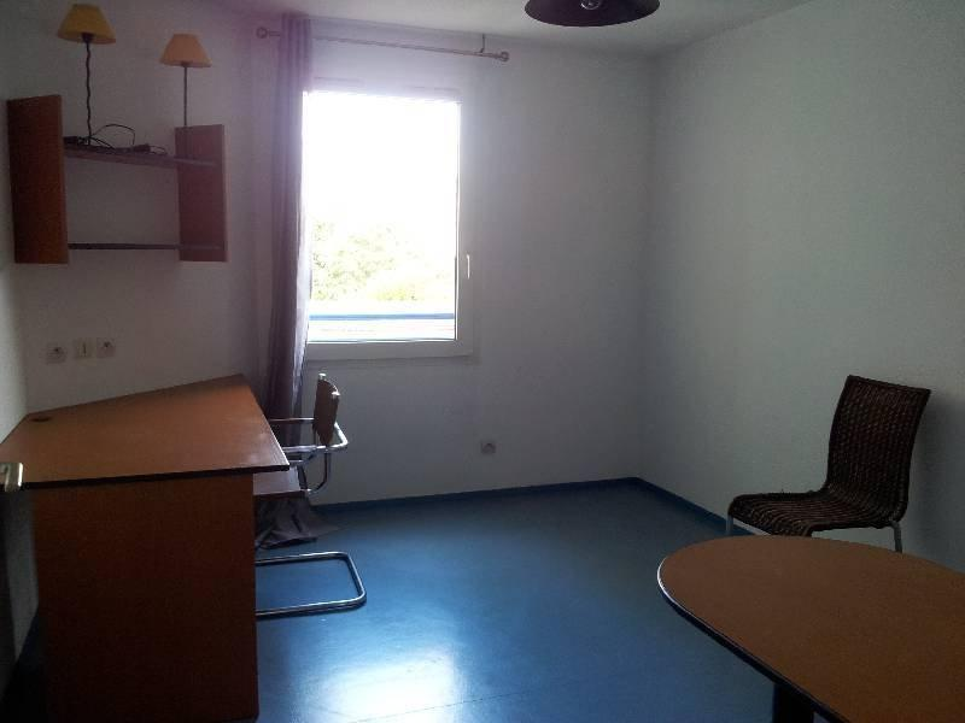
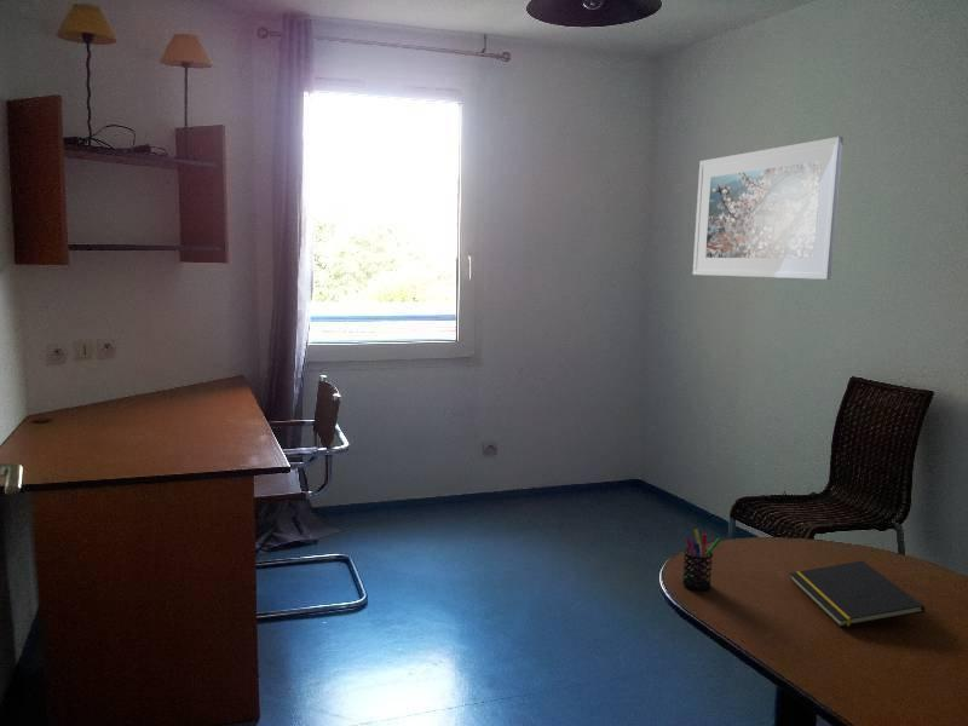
+ pen holder [681,528,722,592]
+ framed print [692,136,845,281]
+ notepad [789,559,926,628]
